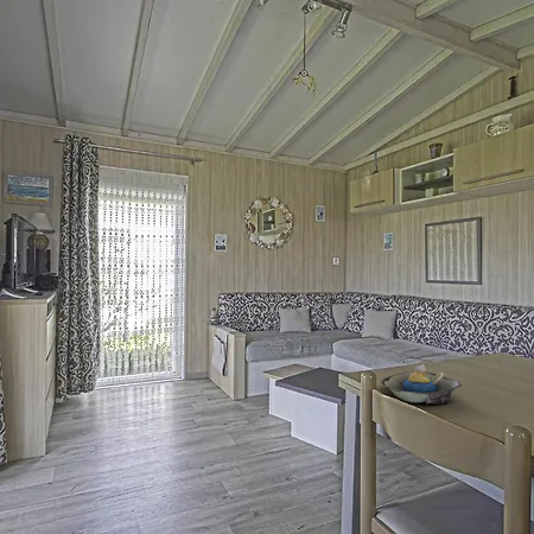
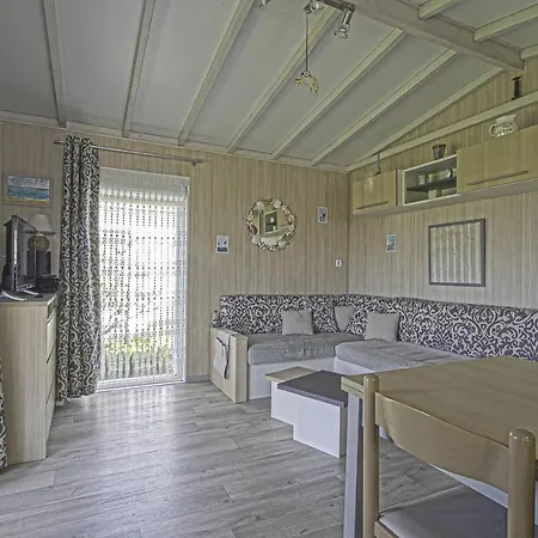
- decorative bowl [381,363,463,406]
